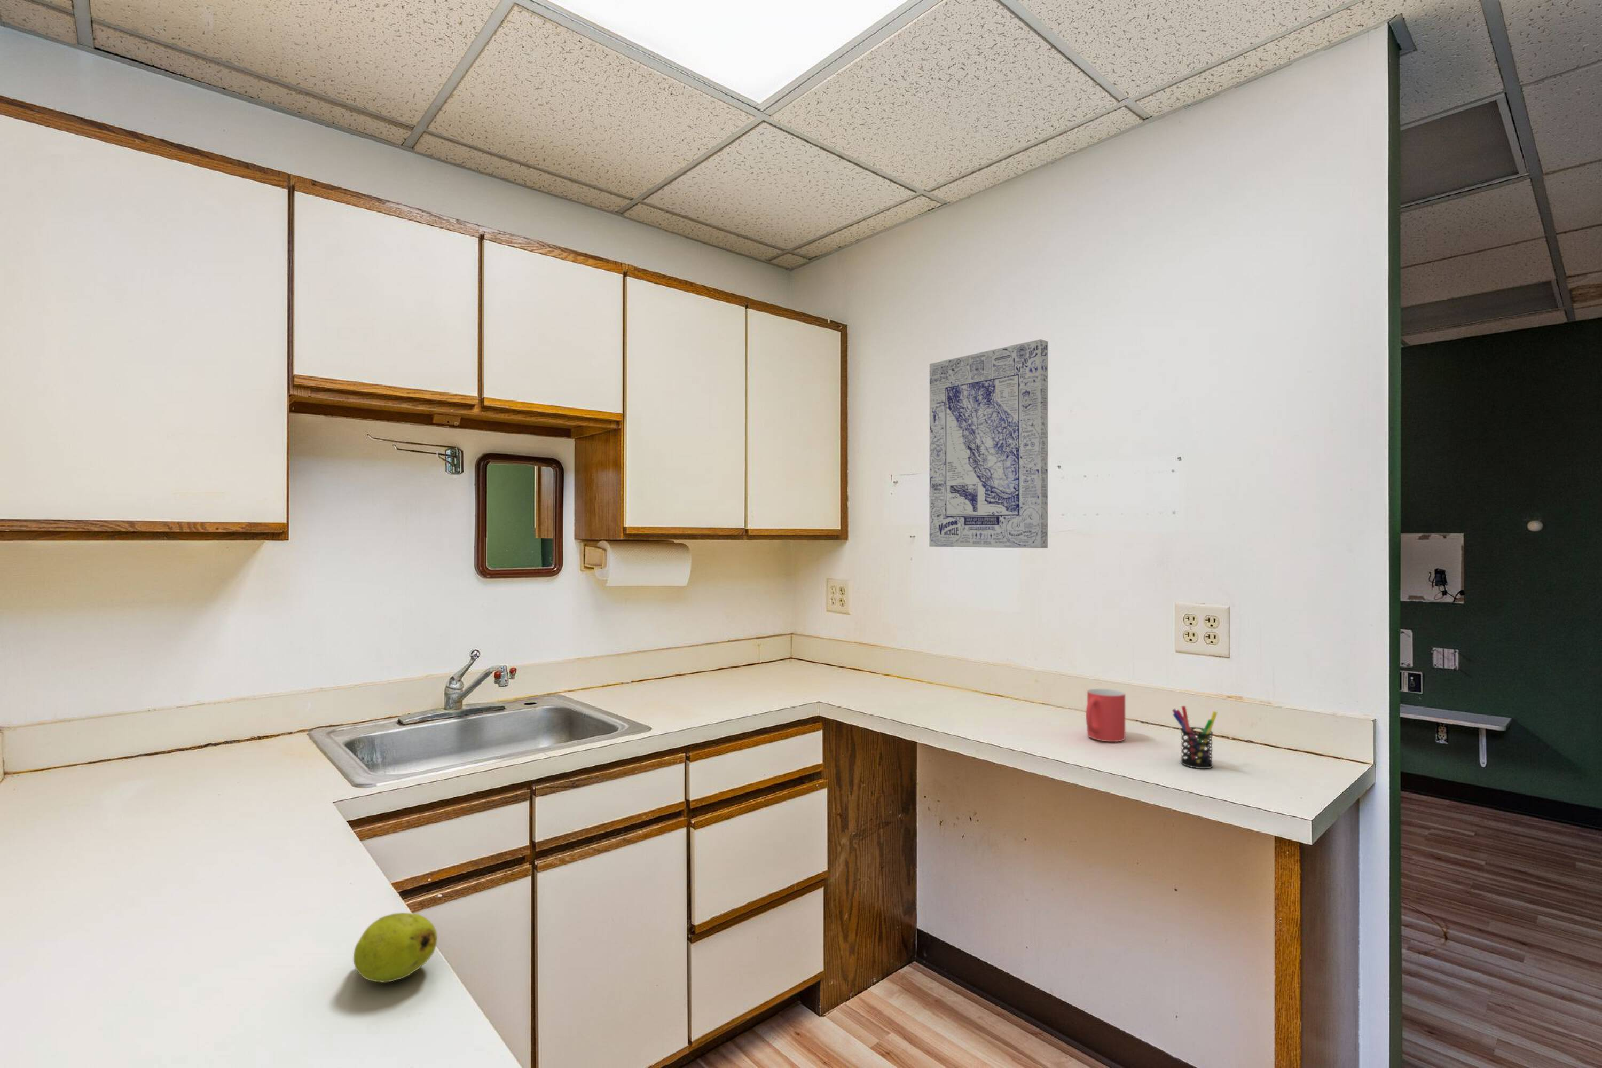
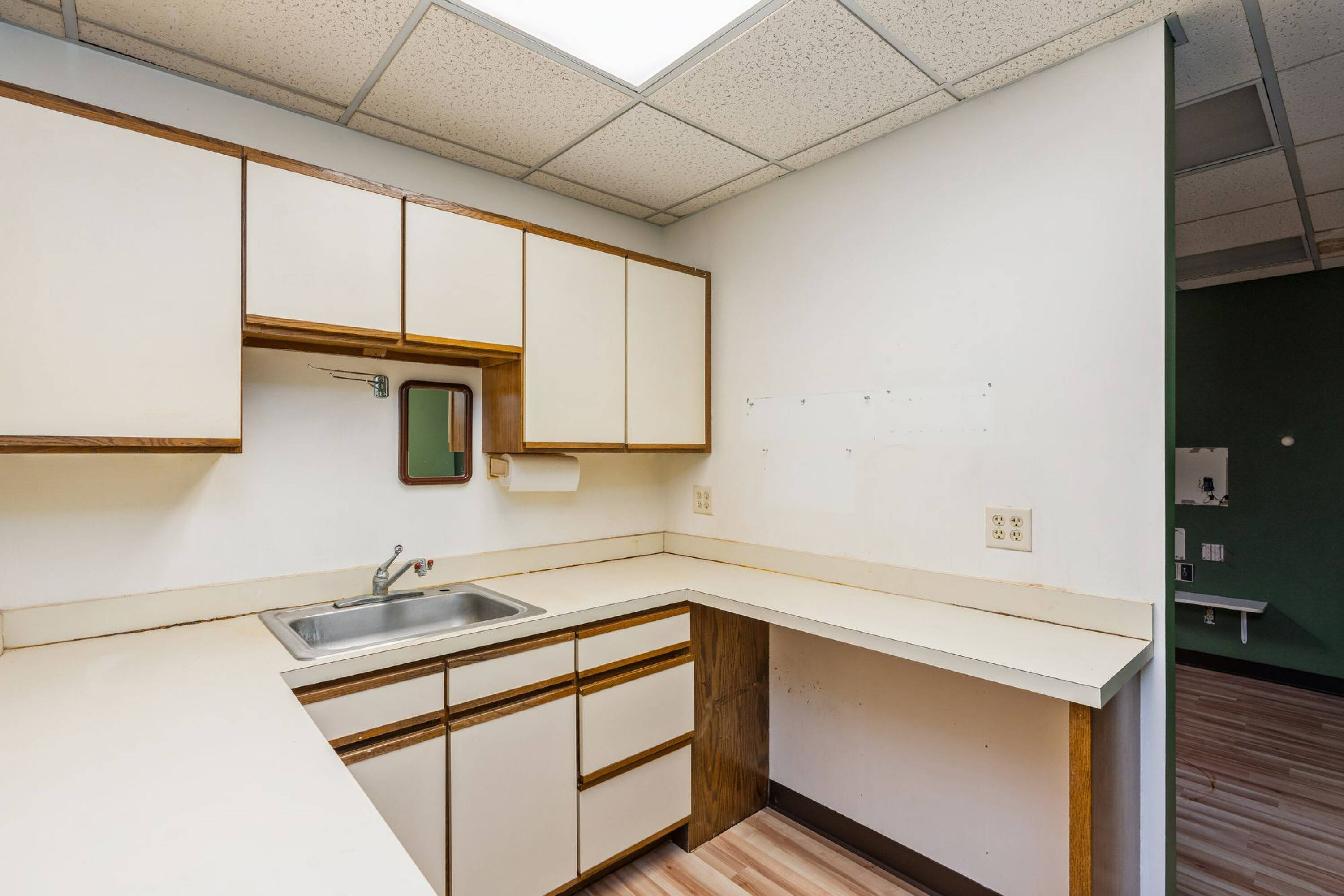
- wall art [929,339,1049,549]
- fruit [353,912,437,983]
- mug [1085,688,1125,743]
- pen holder [1172,706,1217,769]
